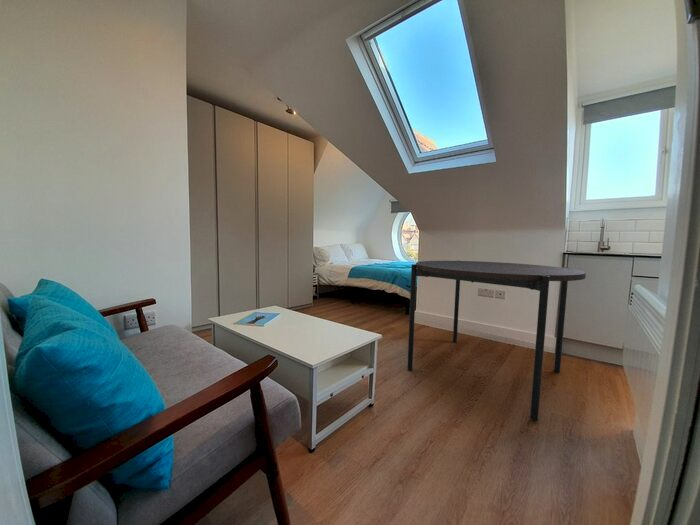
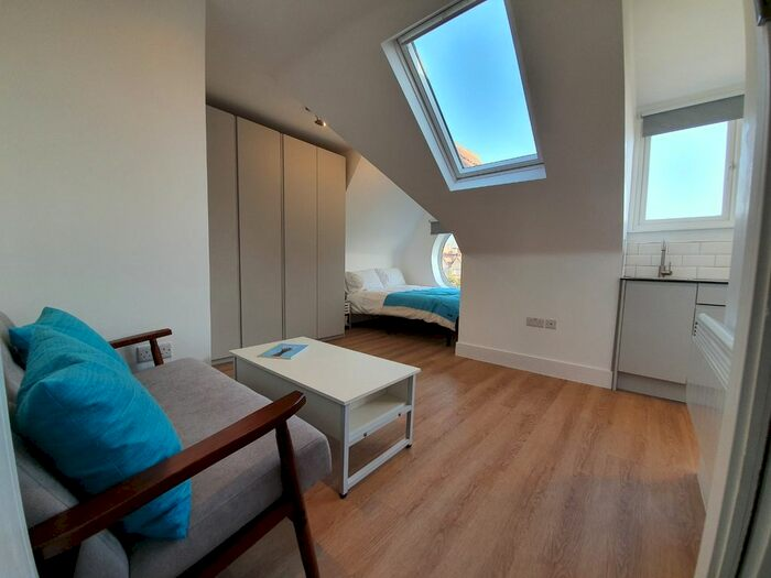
- dining table [406,260,587,422]
